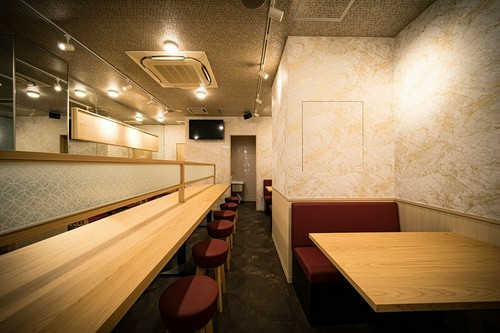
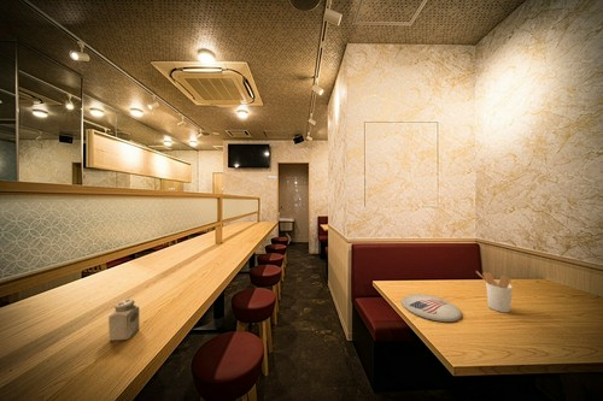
+ utensil holder [475,270,514,313]
+ salt shaker [107,297,140,342]
+ plate [400,293,463,323]
